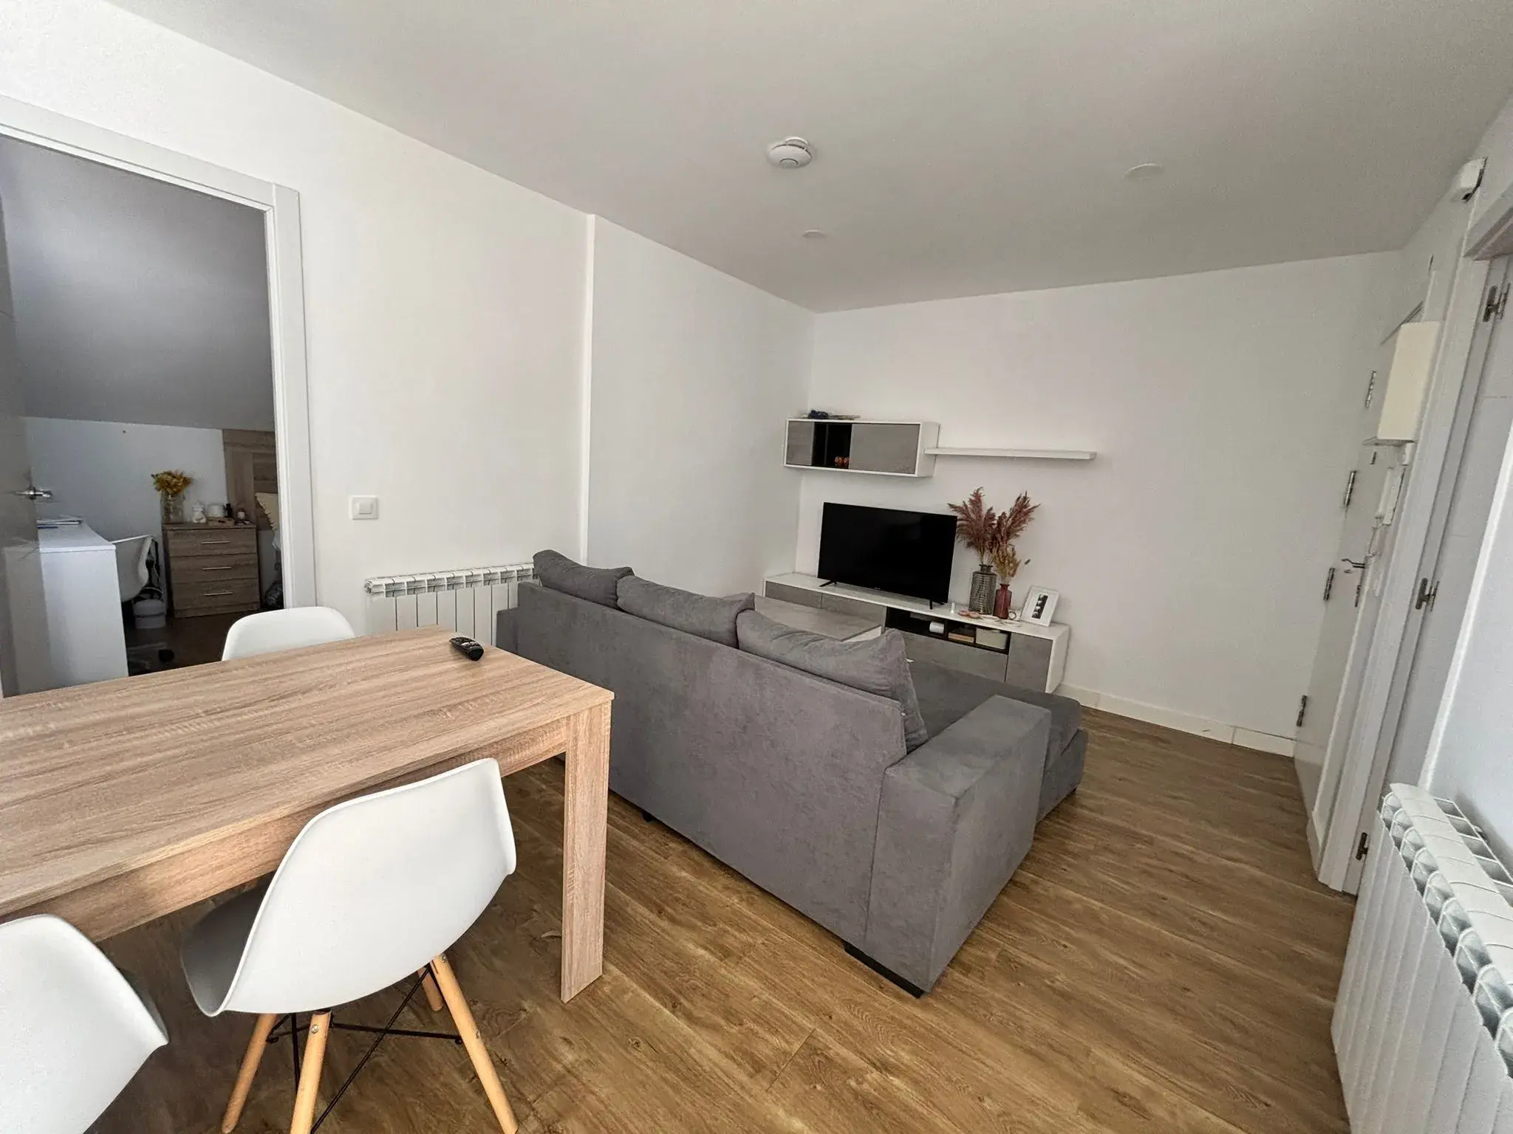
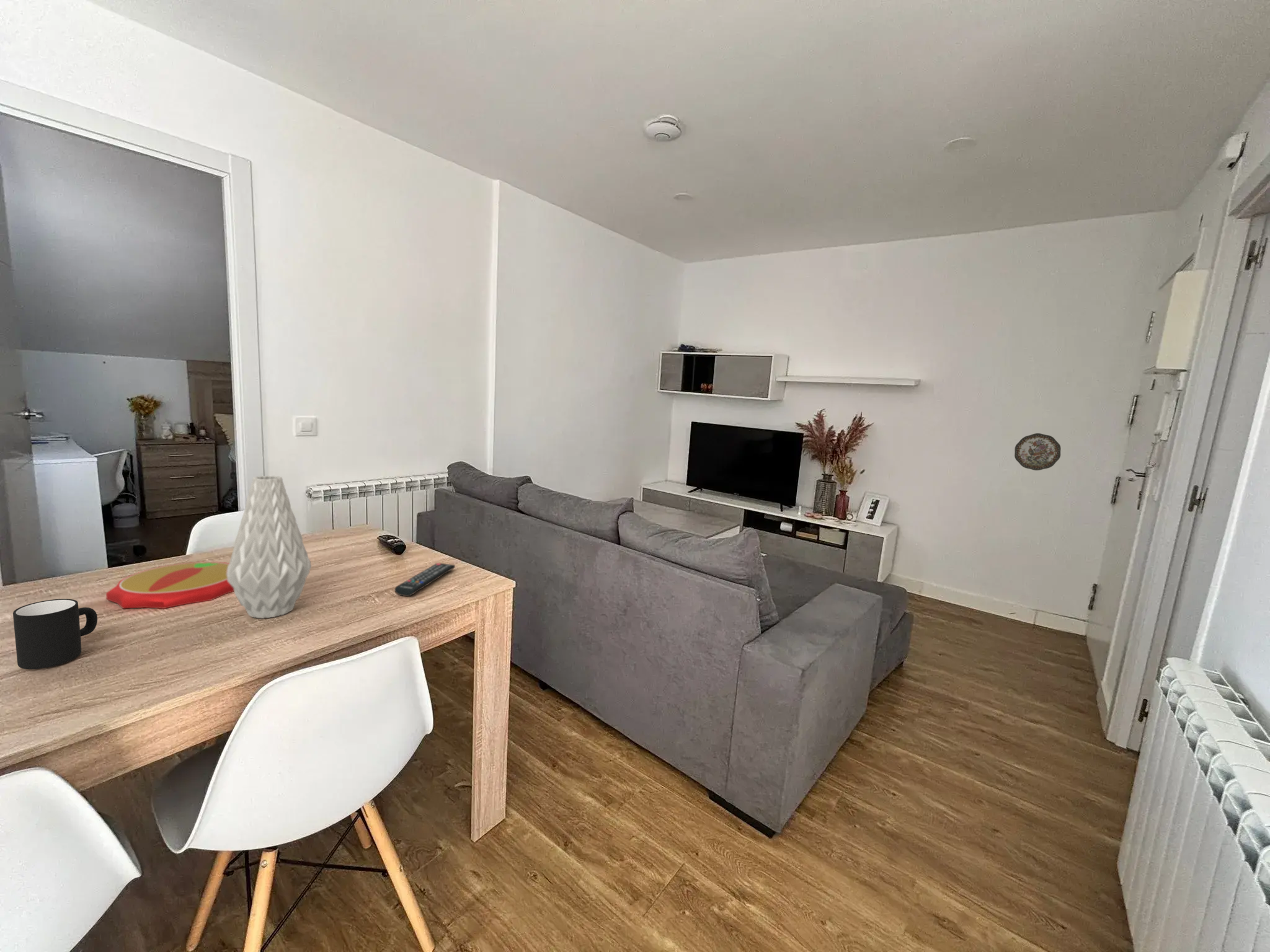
+ remote control [394,562,456,597]
+ vase [226,475,312,619]
+ mug [12,598,98,670]
+ plate [105,561,234,609]
+ decorative plate [1014,433,1062,471]
